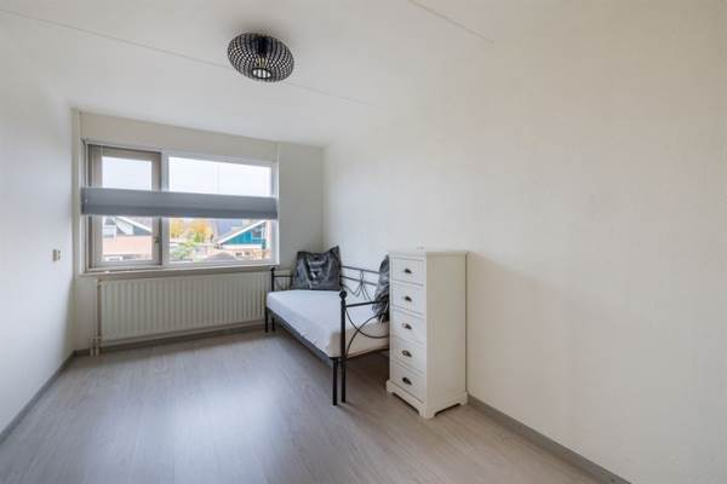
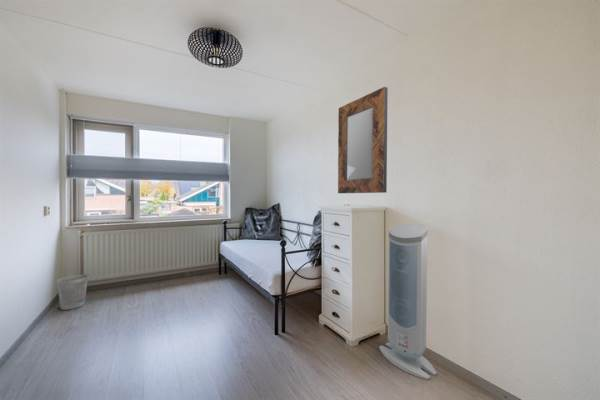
+ wastebasket [56,273,89,311]
+ air purifier [378,223,438,381]
+ home mirror [337,86,389,194]
